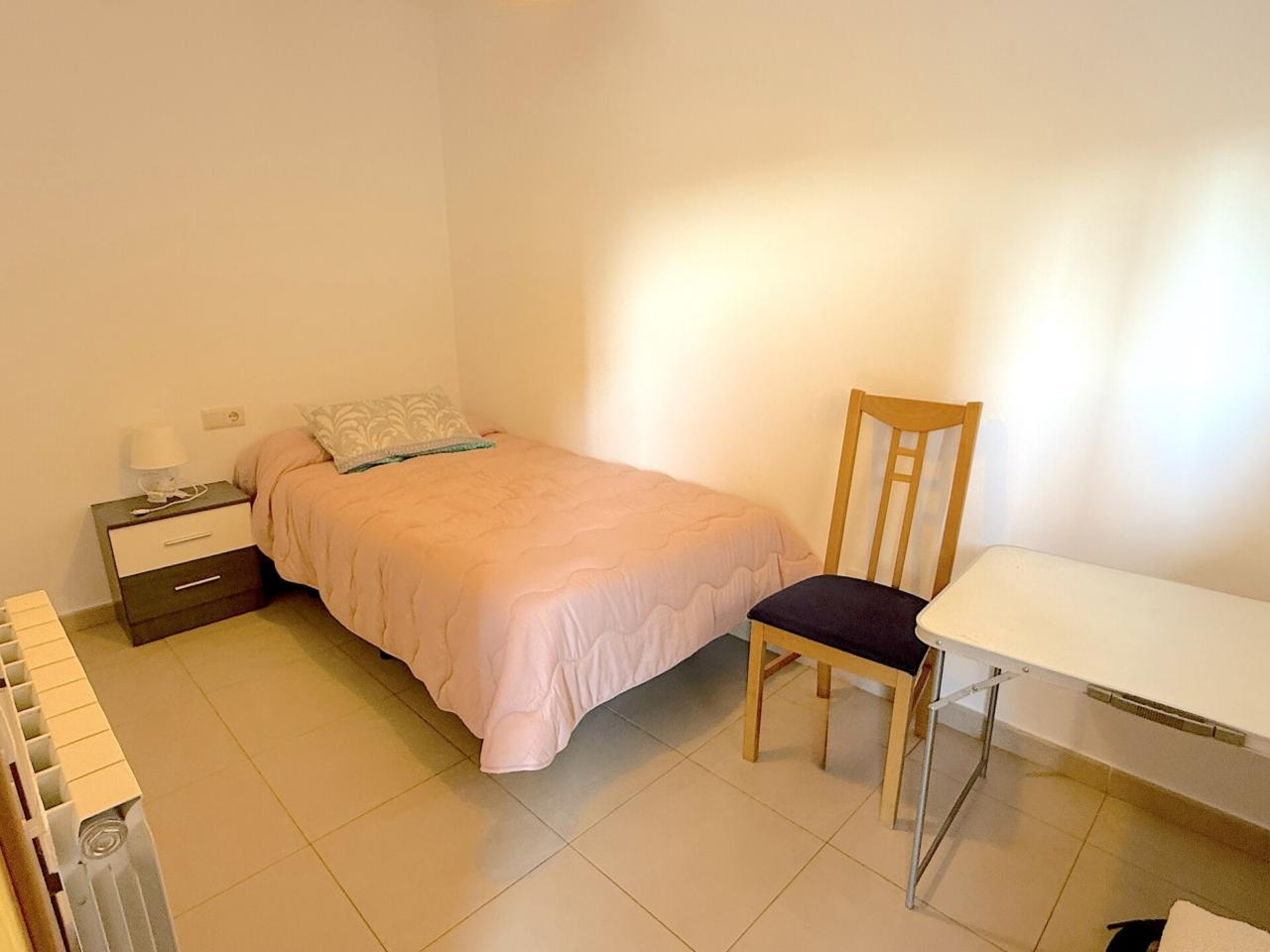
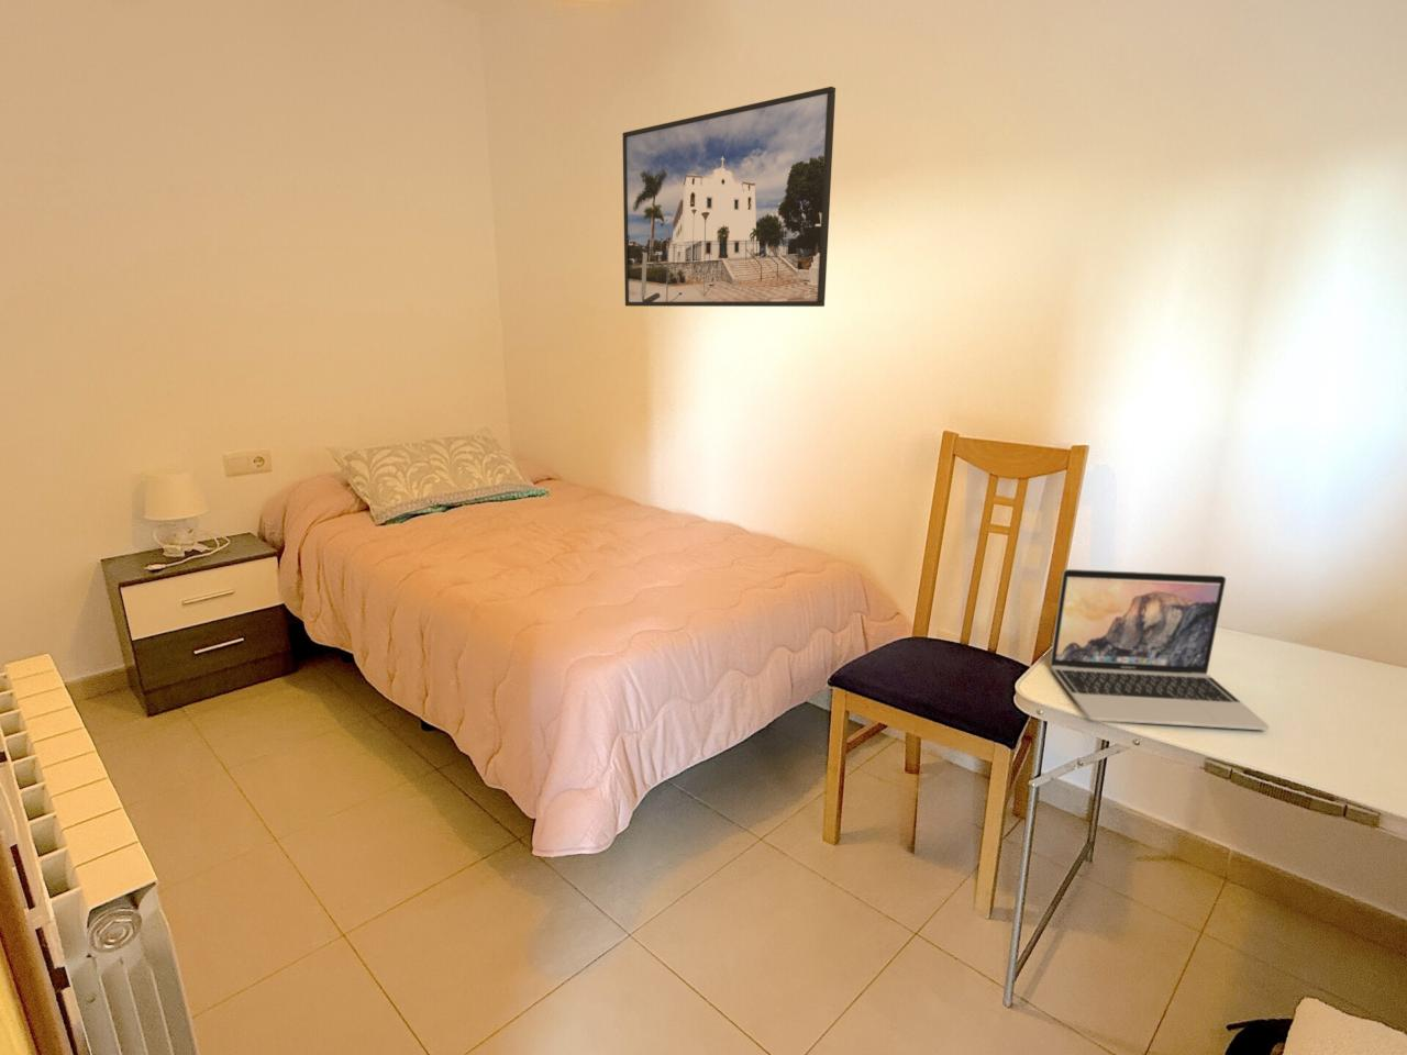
+ laptop [1049,569,1270,730]
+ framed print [622,85,836,308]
